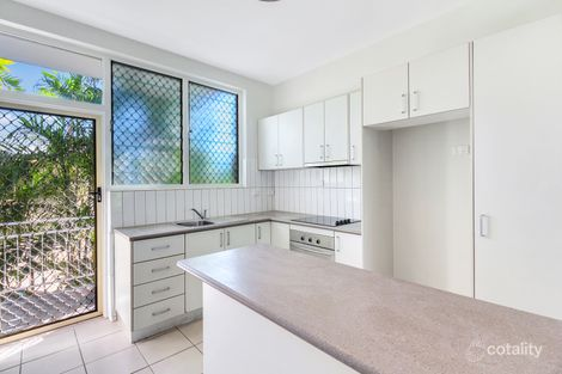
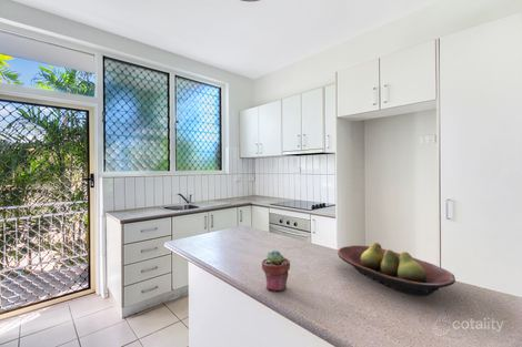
+ potted succulent [261,249,291,293]
+ fruit bowl [337,242,456,297]
